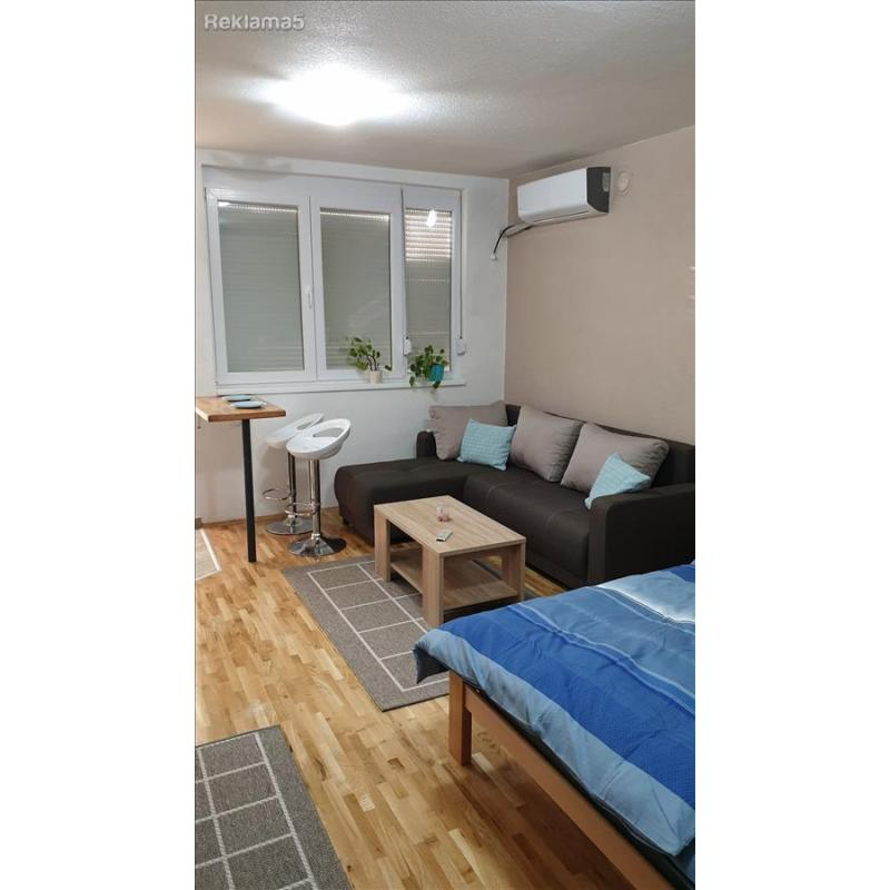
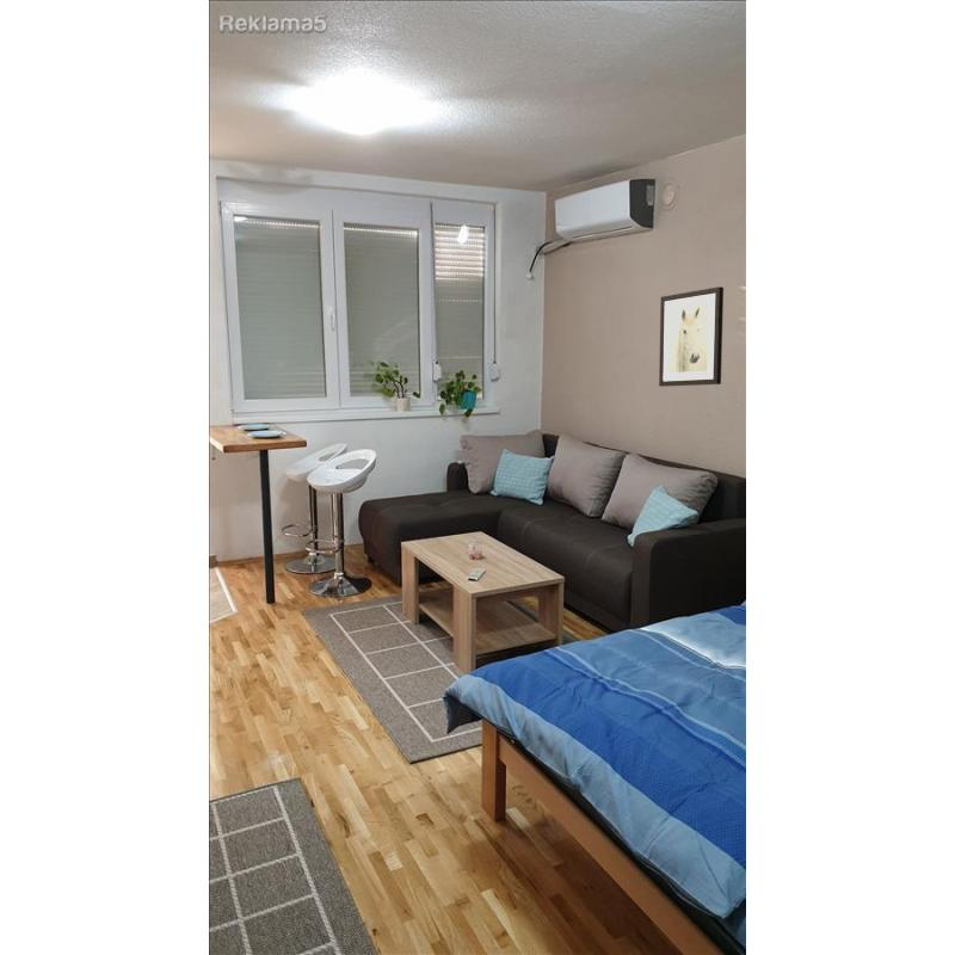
+ wall art [658,285,725,388]
